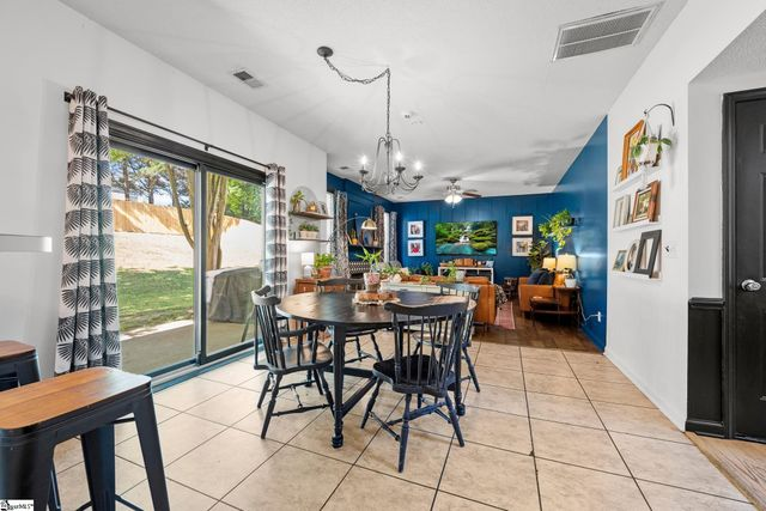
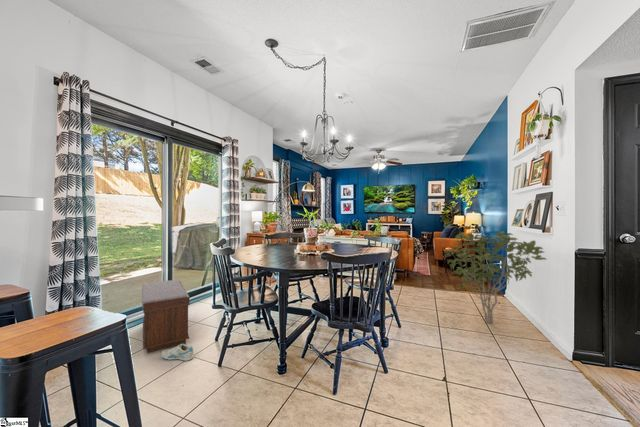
+ bench [141,279,190,353]
+ shrub [443,230,548,324]
+ sneaker [160,343,195,362]
